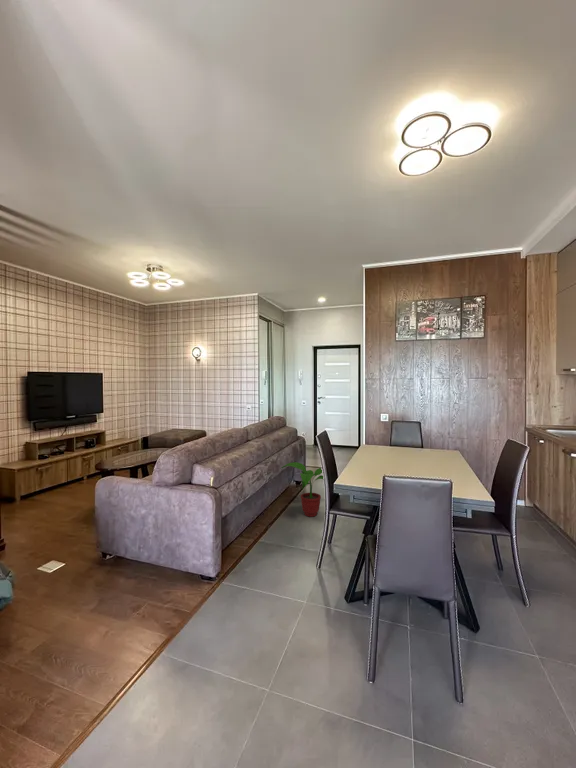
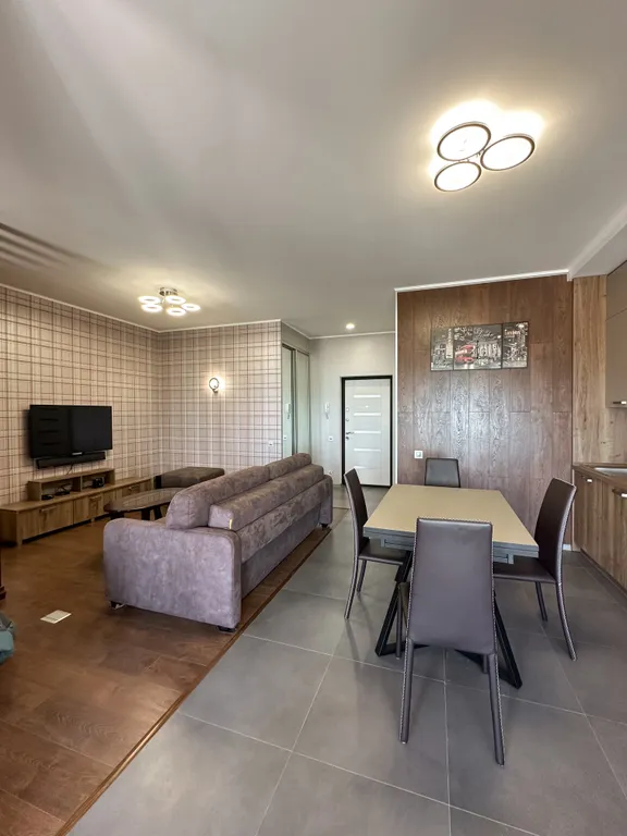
- potted plant [281,461,324,517]
